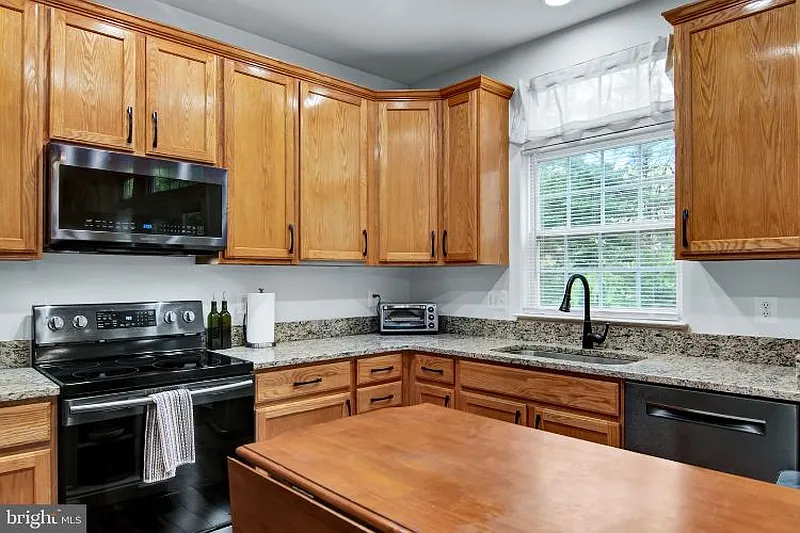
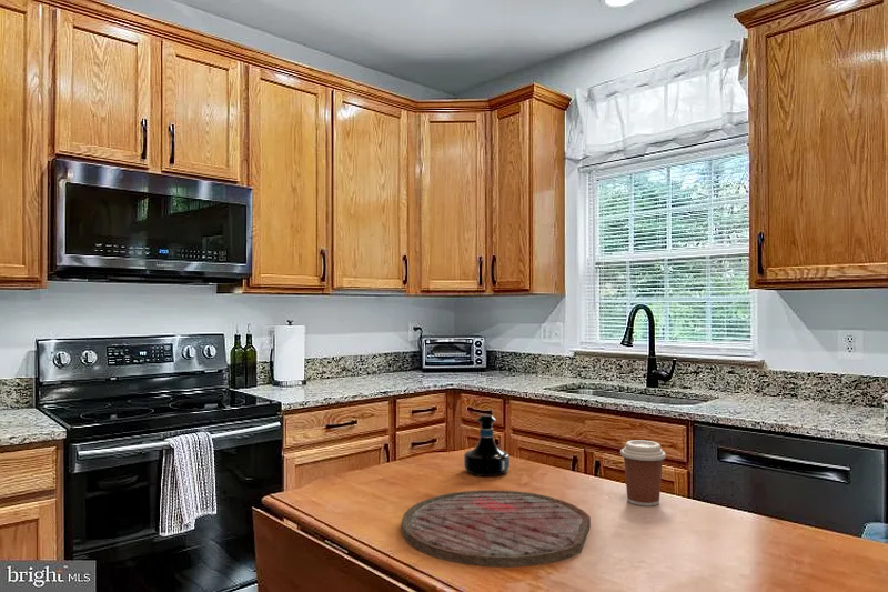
+ cutting board [401,489,592,569]
+ tequila bottle [463,413,511,478]
+ coffee cup [619,439,667,508]
